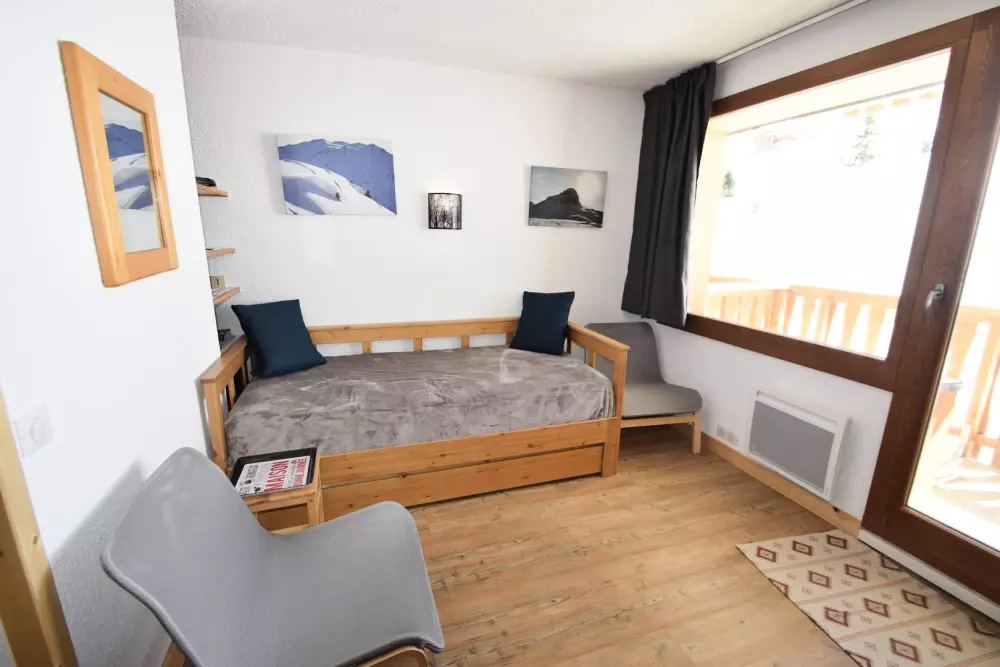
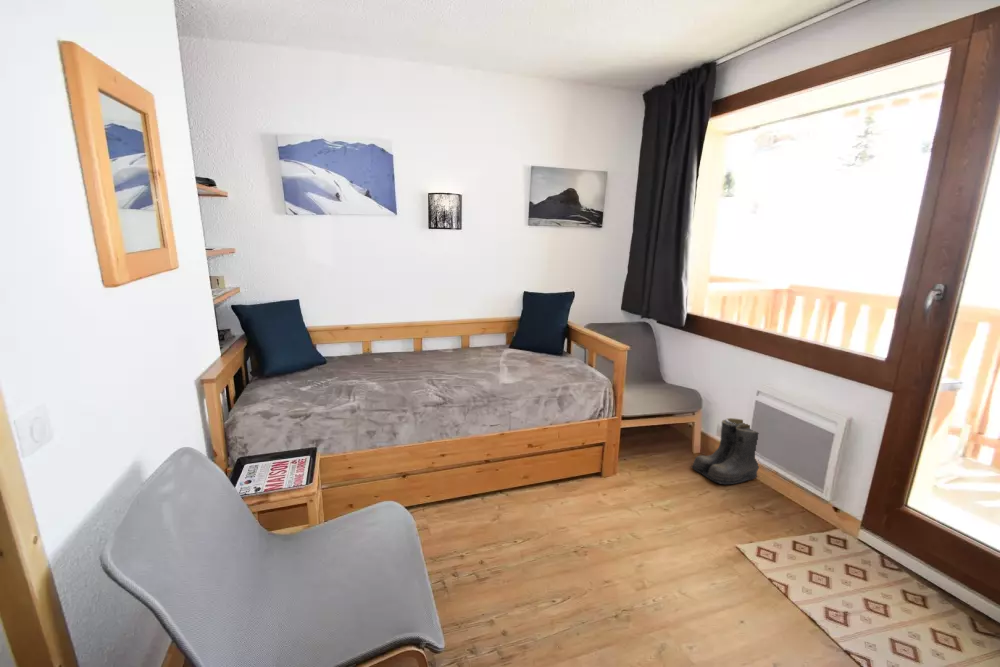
+ boots [691,417,760,485]
